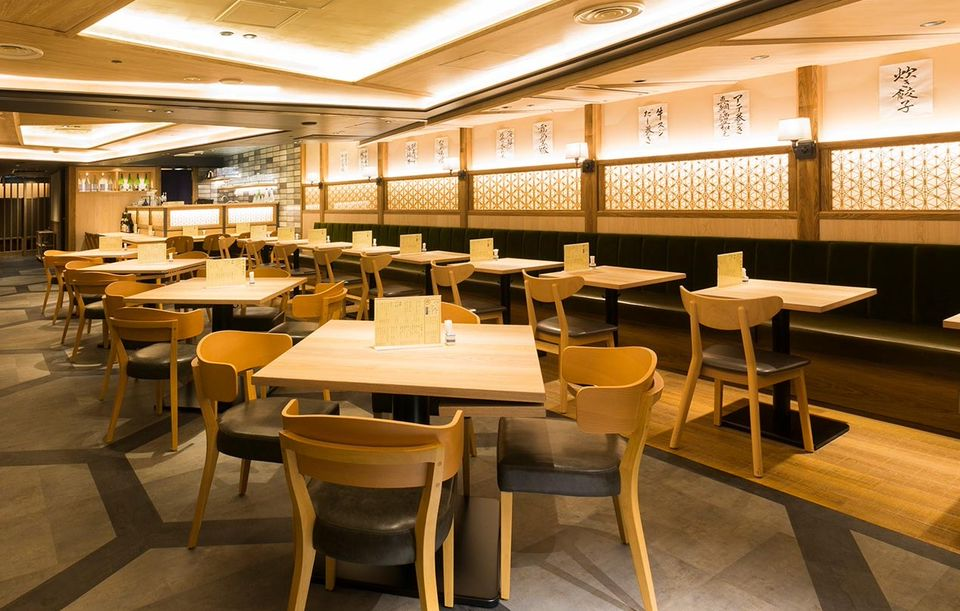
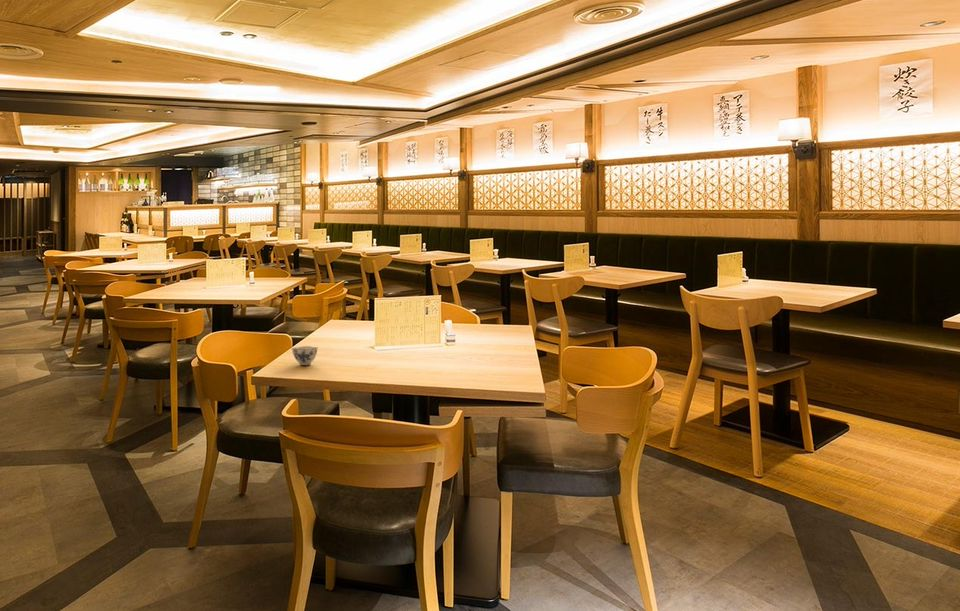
+ chinaware [291,345,319,366]
